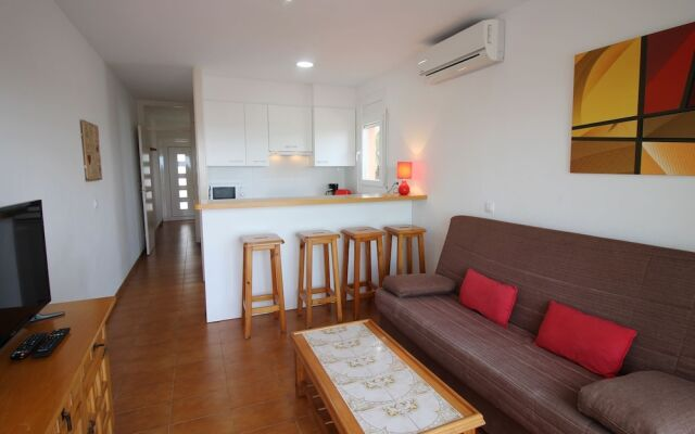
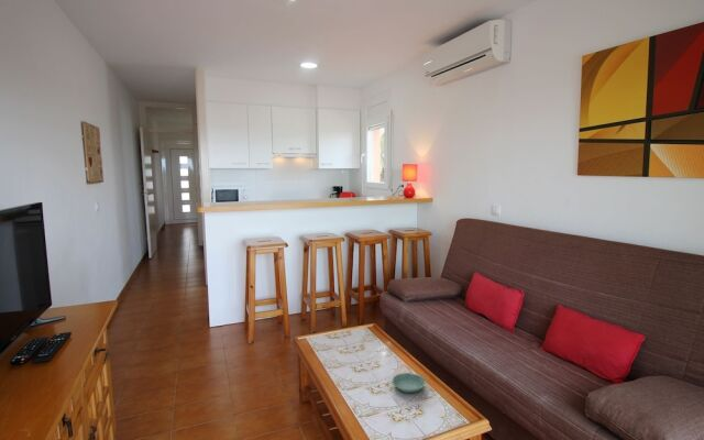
+ saucer [392,372,426,394]
